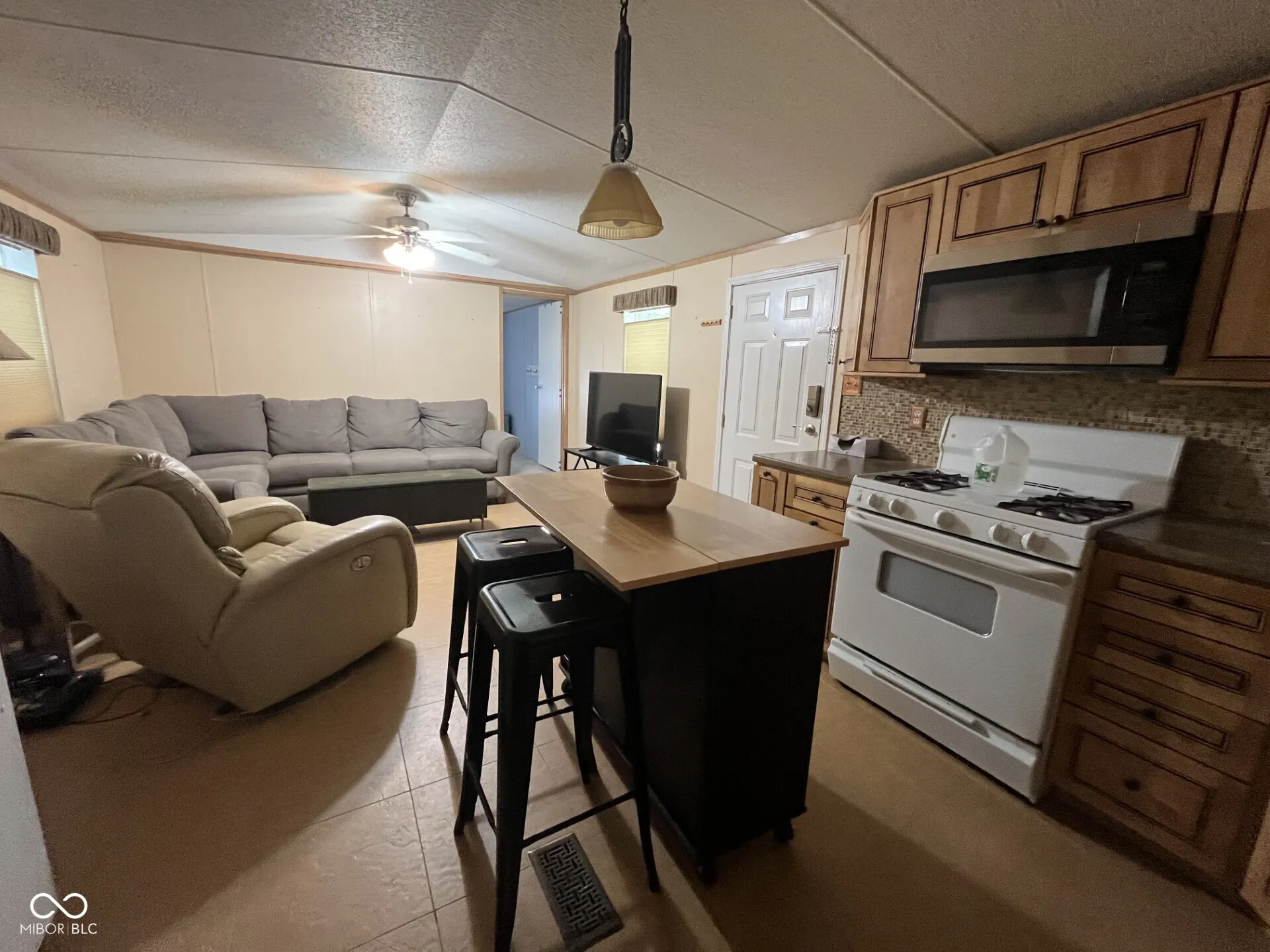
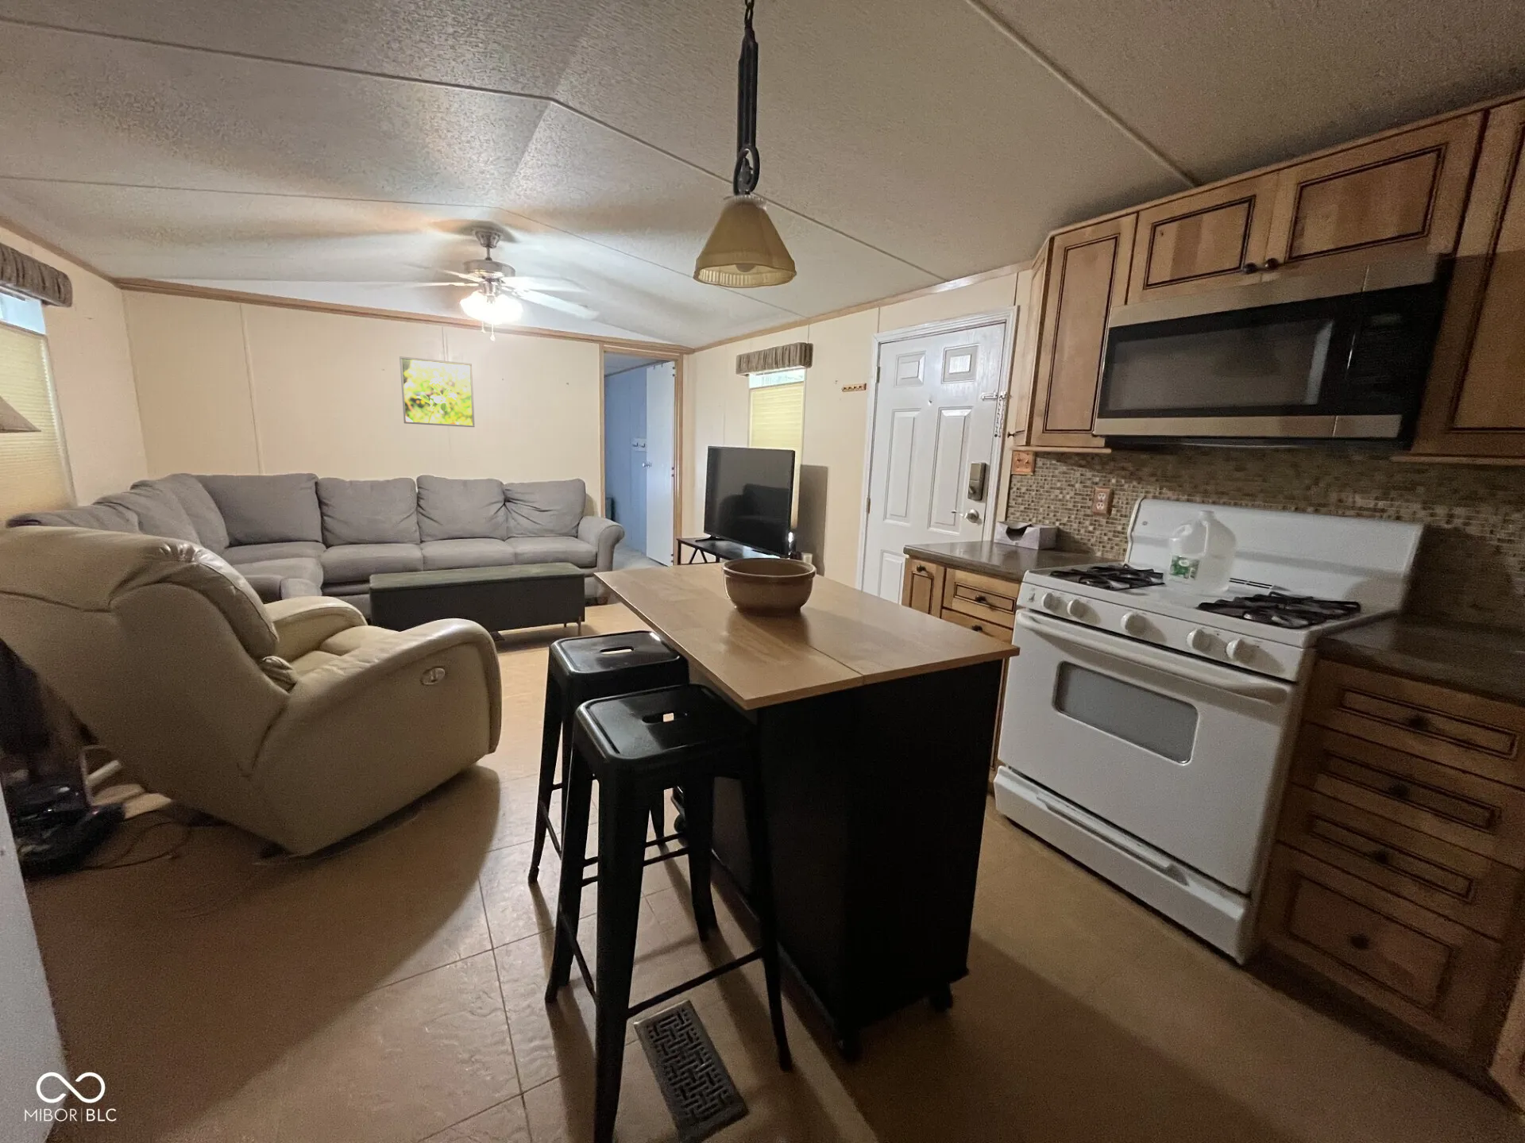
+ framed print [399,355,476,427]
